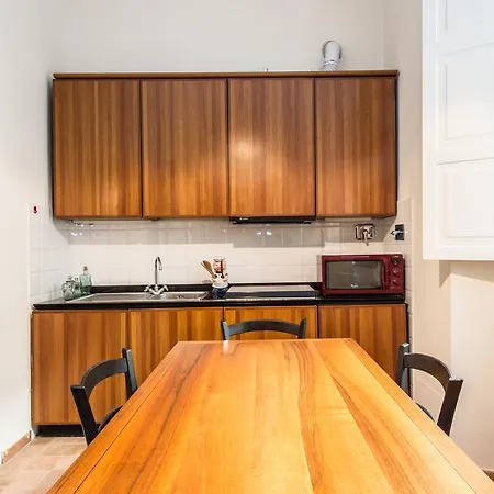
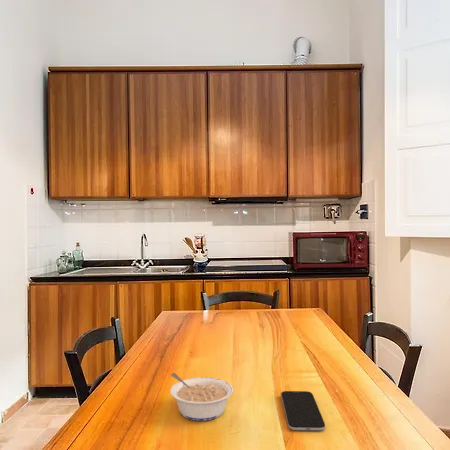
+ legume [169,372,234,422]
+ smartphone [280,390,326,432]
